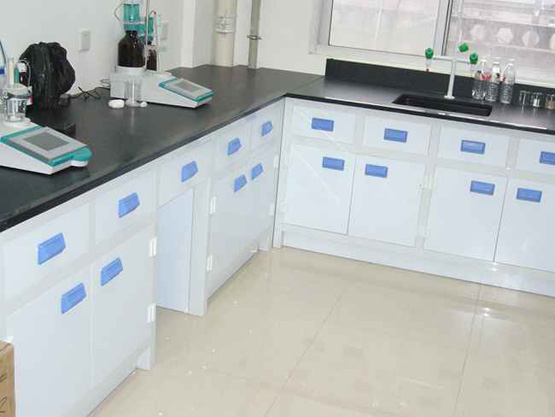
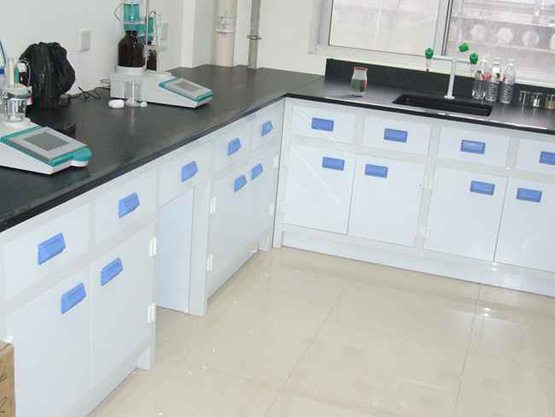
+ jar [350,66,368,97]
